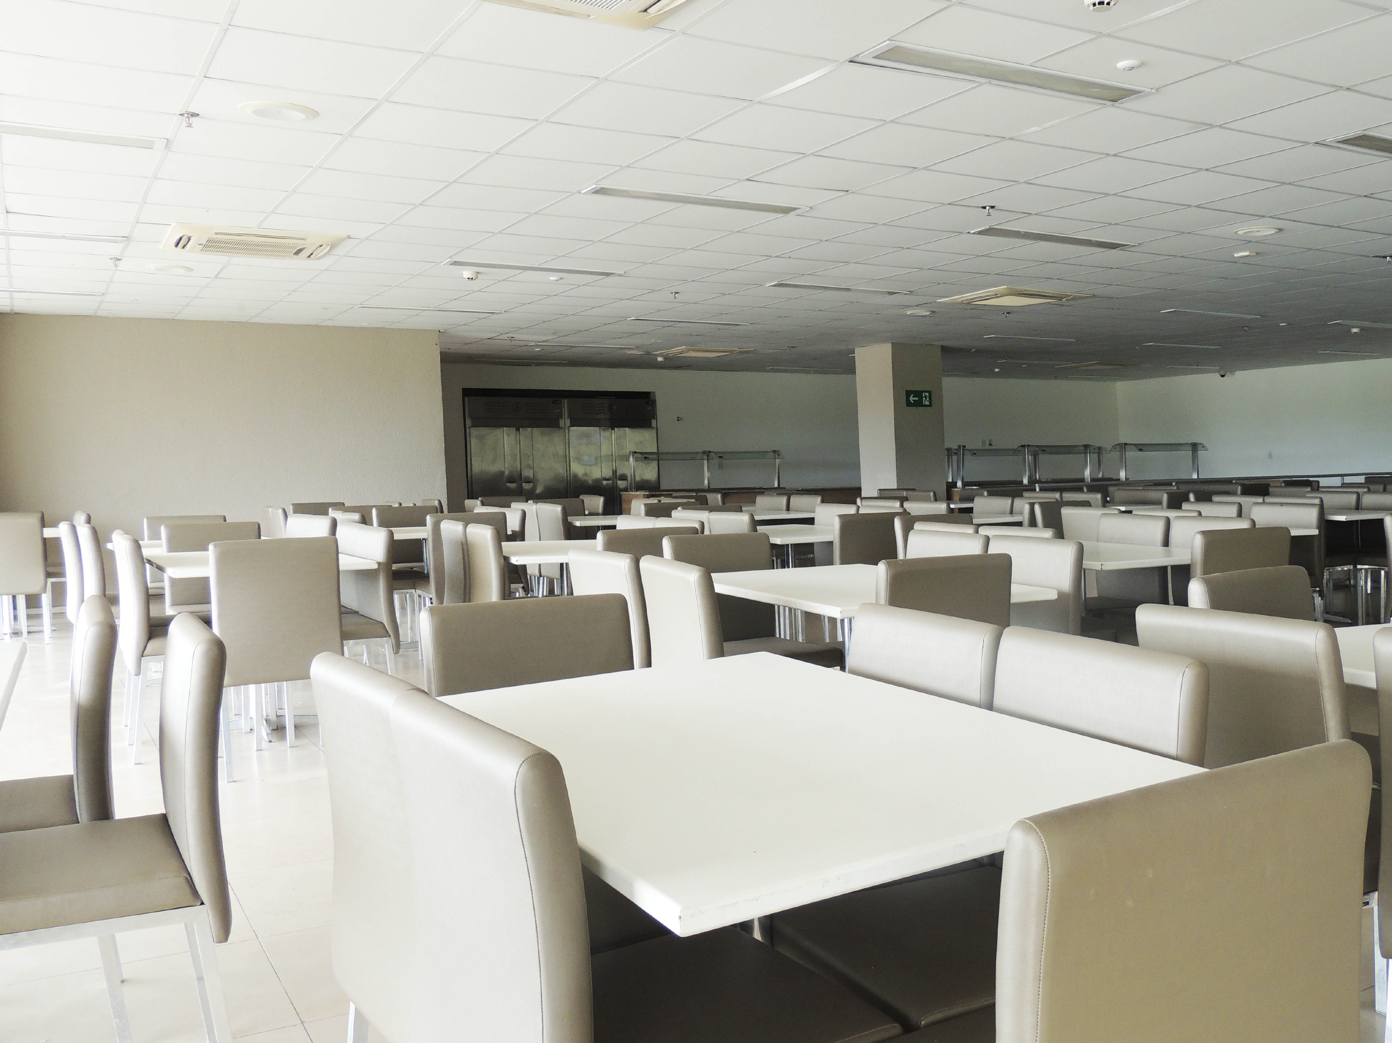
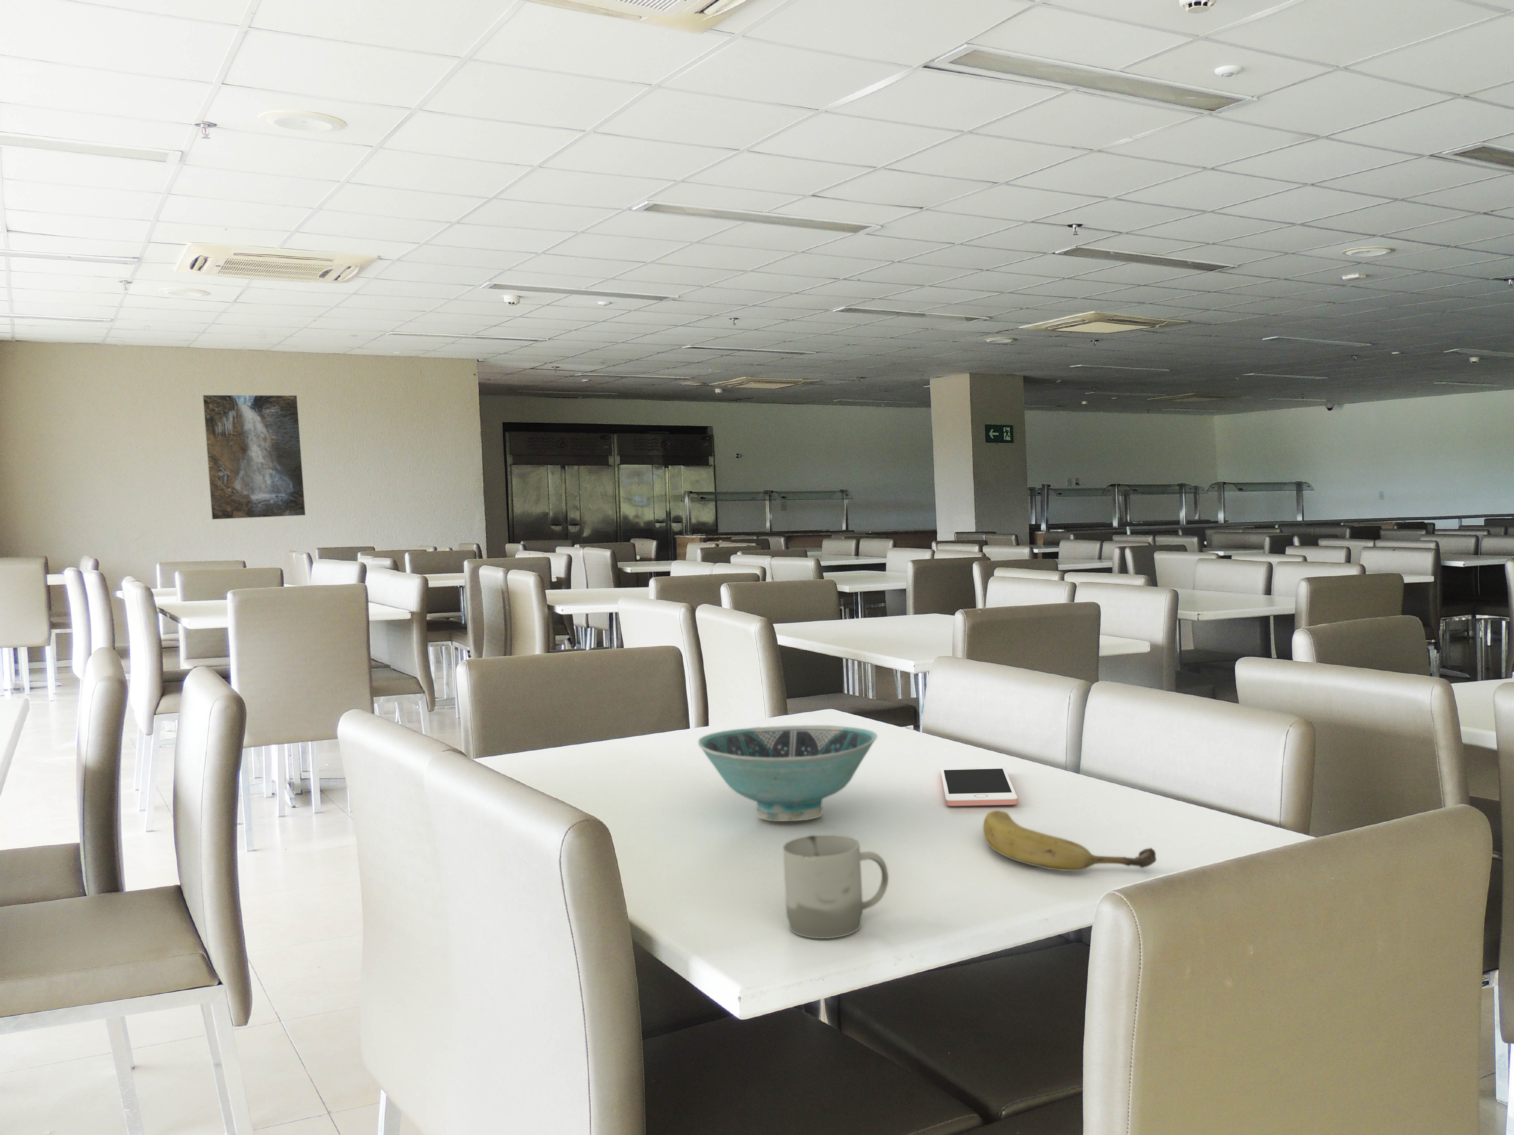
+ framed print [203,395,306,520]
+ cell phone [941,765,1018,807]
+ cup [782,833,889,938]
+ fruit [982,811,1156,872]
+ bowl [697,725,877,821]
